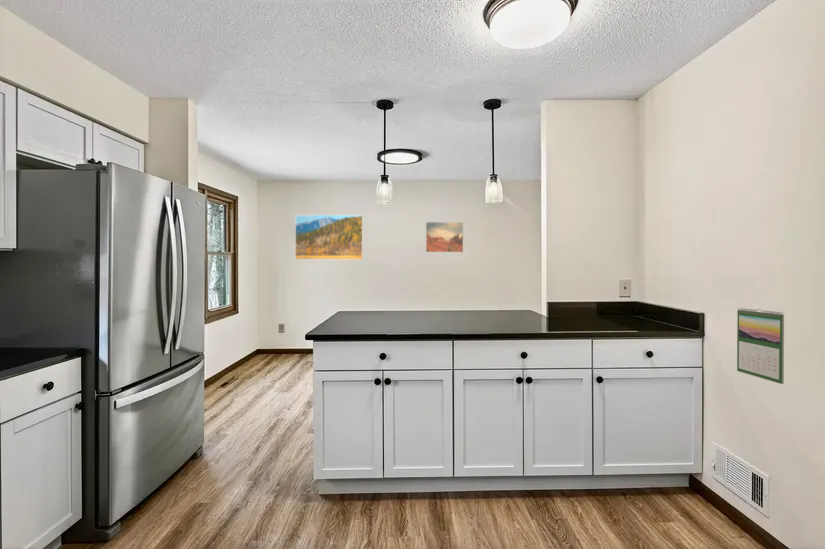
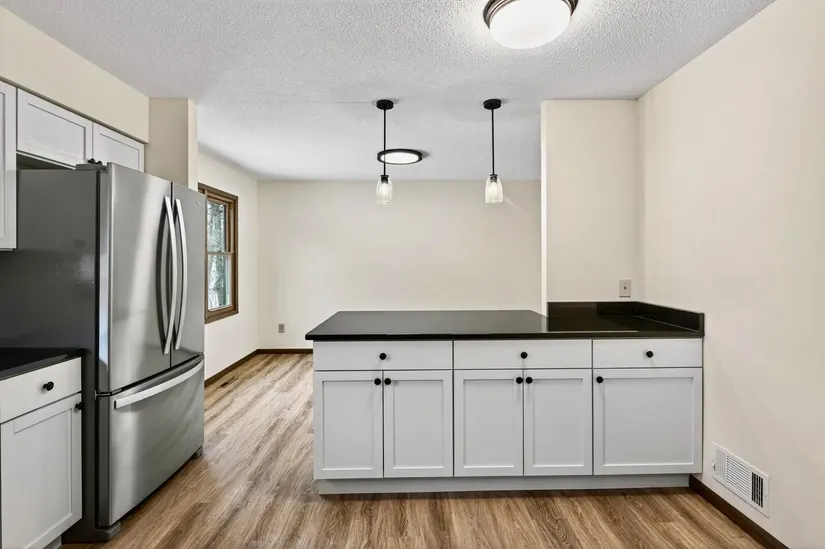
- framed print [294,214,364,261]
- wall art [425,221,464,253]
- calendar [736,307,785,385]
